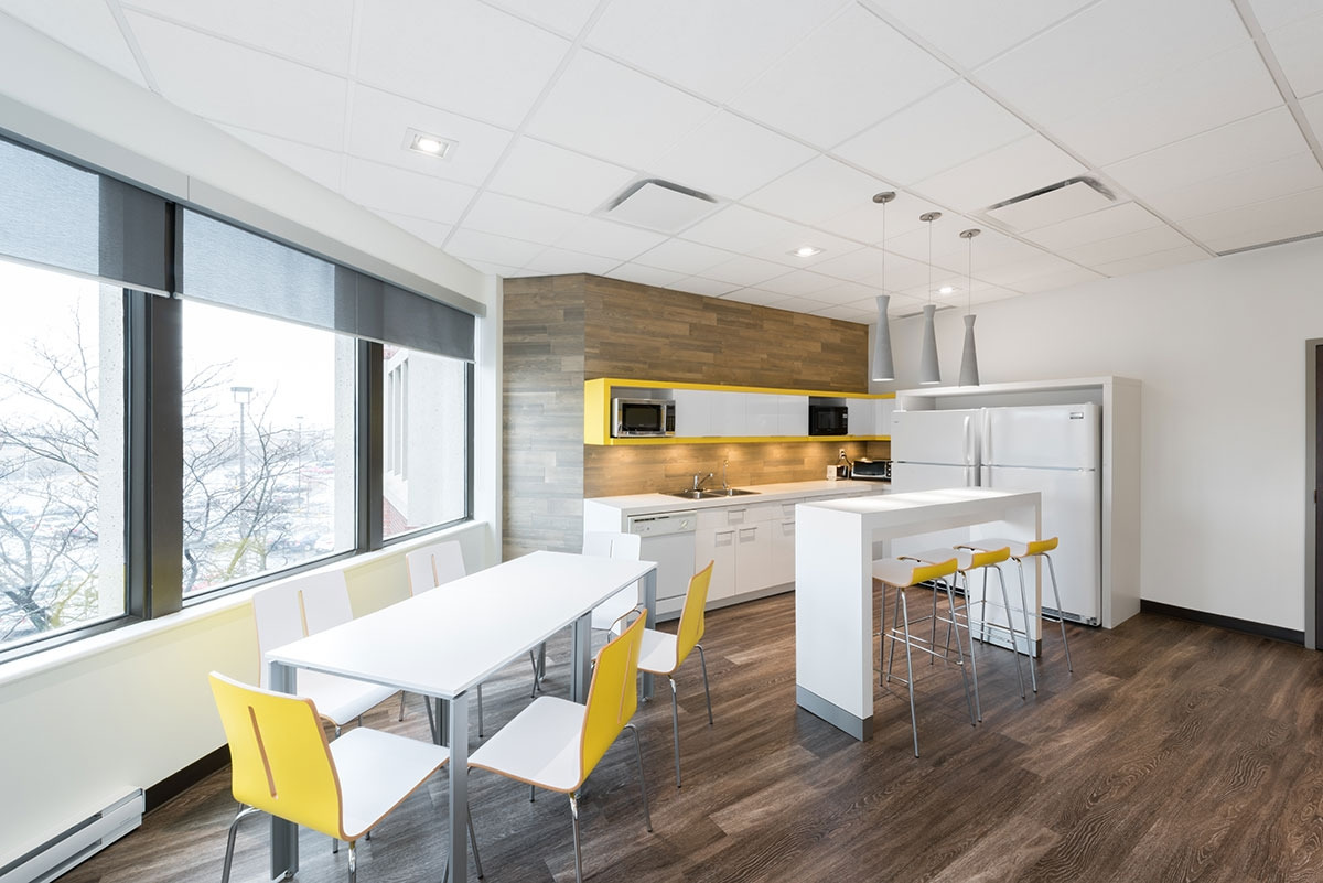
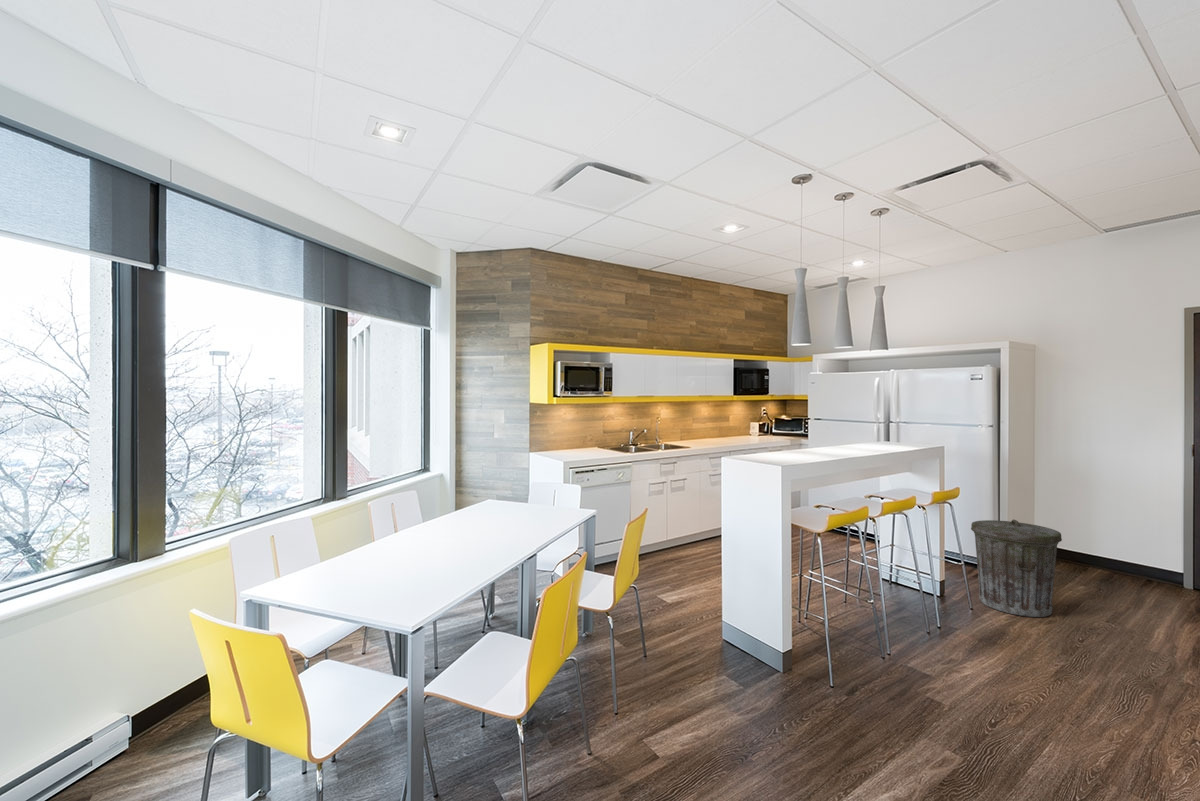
+ trash can [970,519,1063,618]
